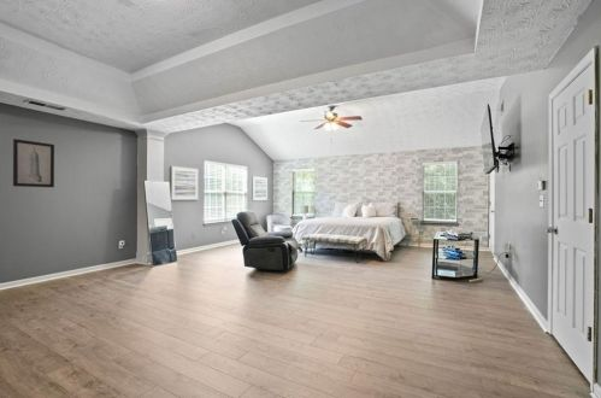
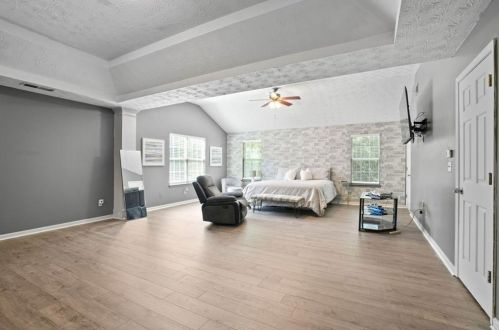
- wall art [12,137,55,188]
